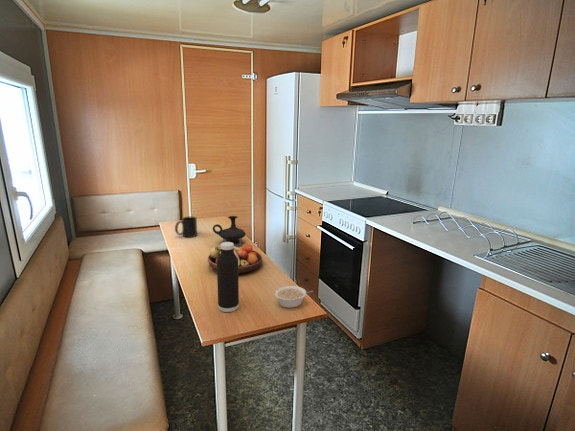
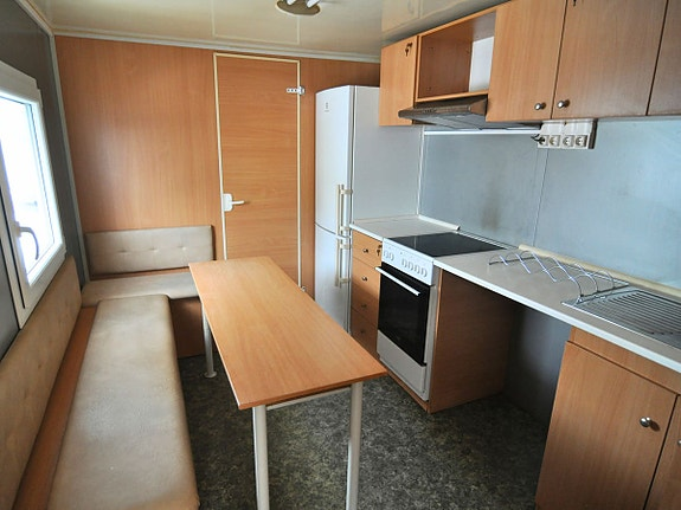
- water bottle [216,242,240,313]
- mug [174,216,198,239]
- fruit bowl [207,243,263,275]
- legume [274,285,314,309]
- teapot [212,215,247,247]
